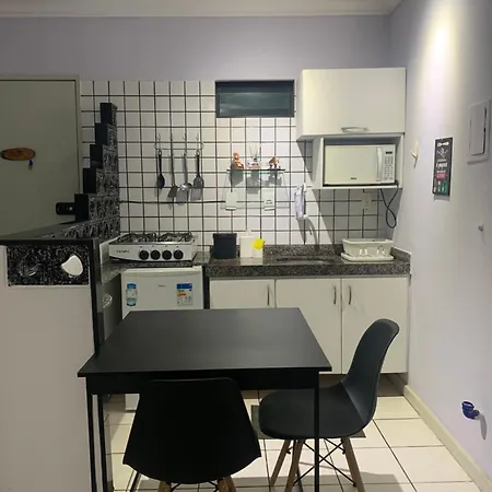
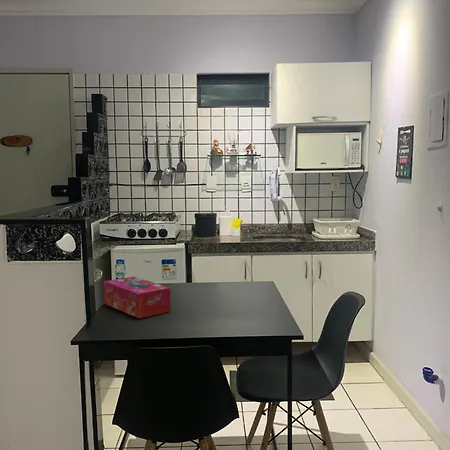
+ tissue box [103,276,172,319]
